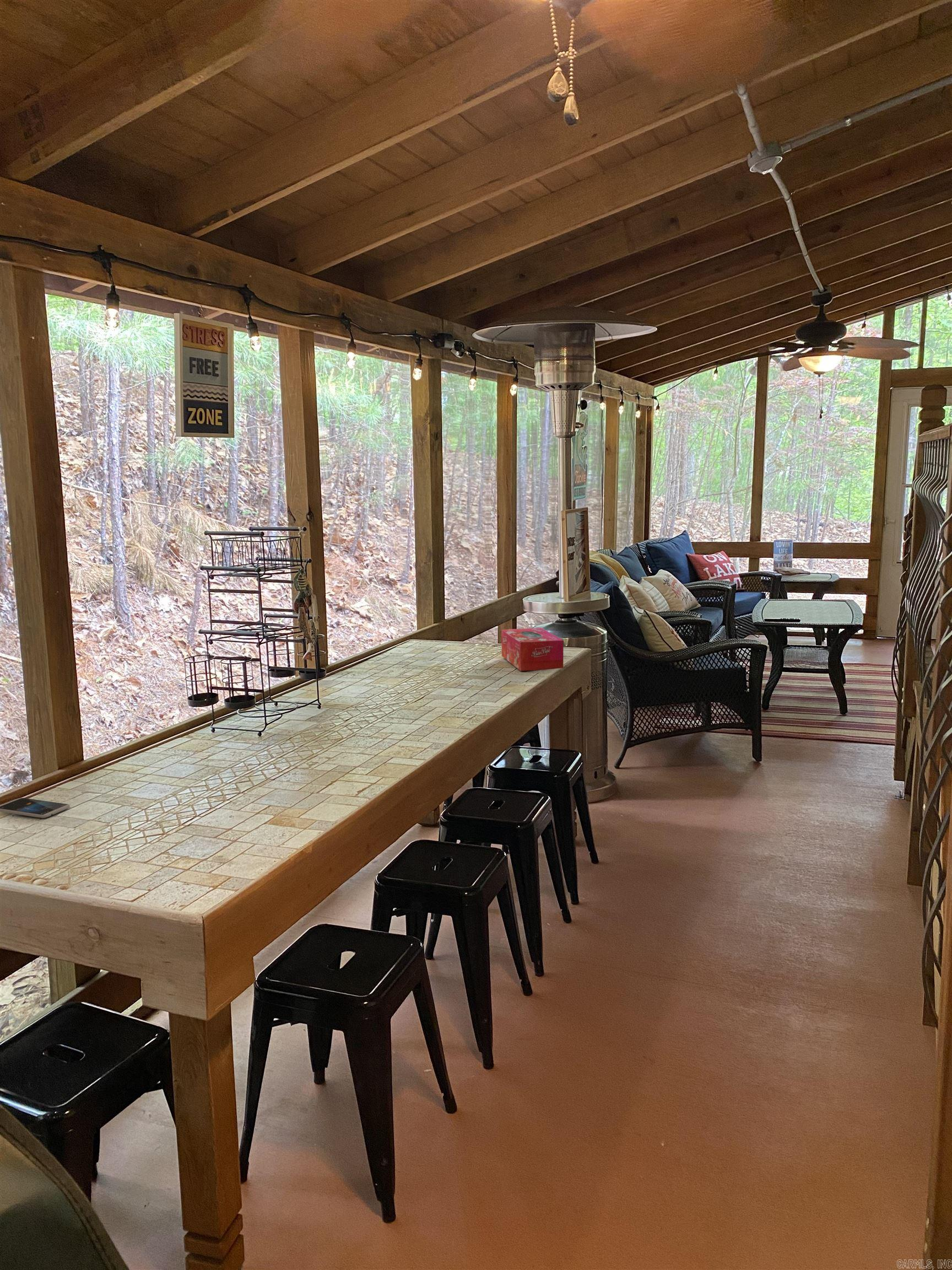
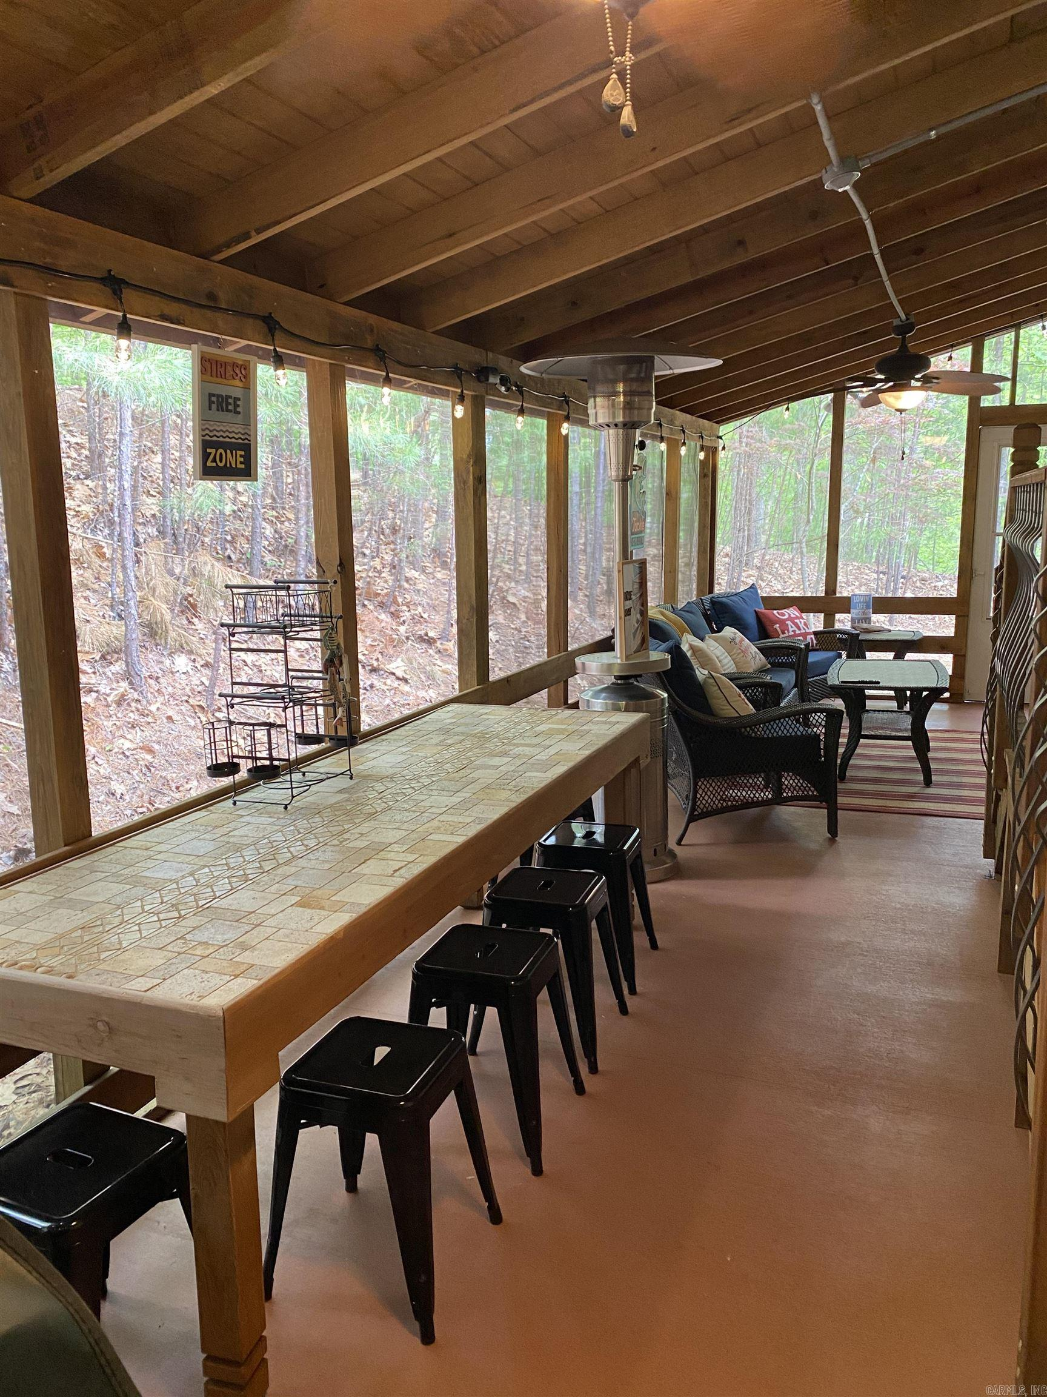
- smartphone [0,798,71,819]
- tissue box [501,627,564,671]
